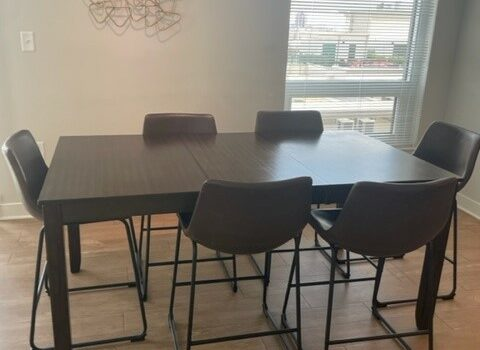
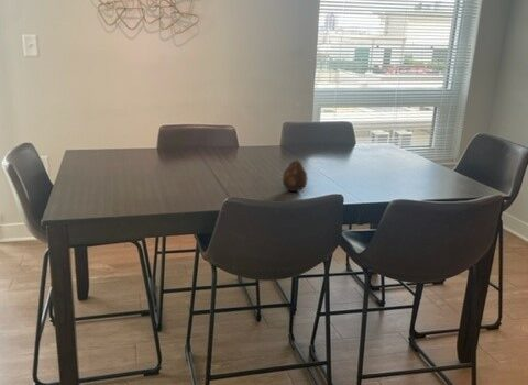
+ fruit [282,158,308,193]
